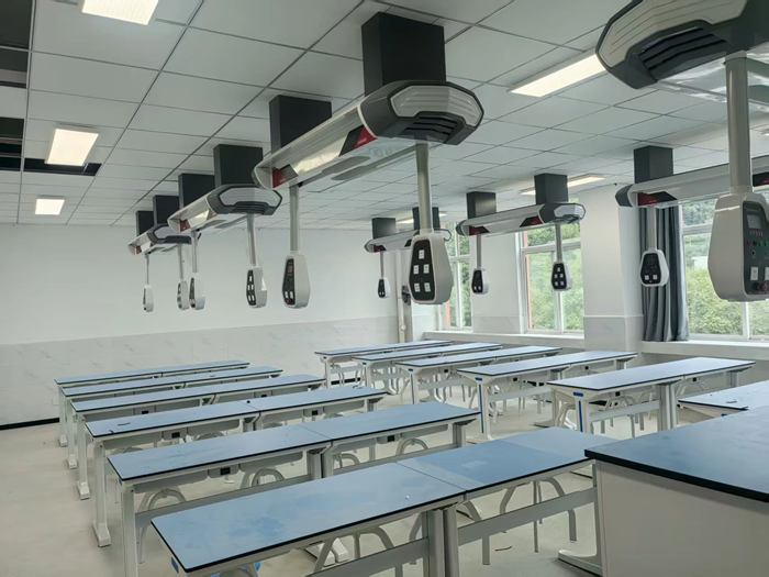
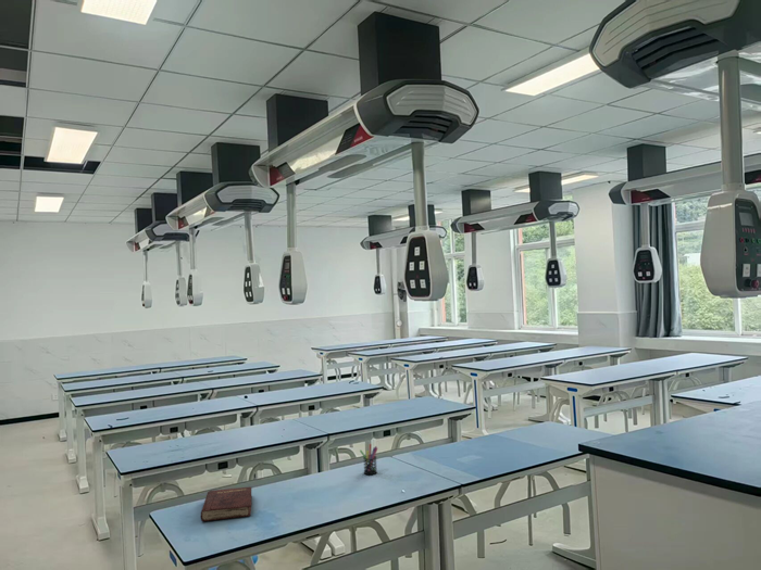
+ hardback book [200,485,252,522]
+ pen holder [359,443,378,476]
